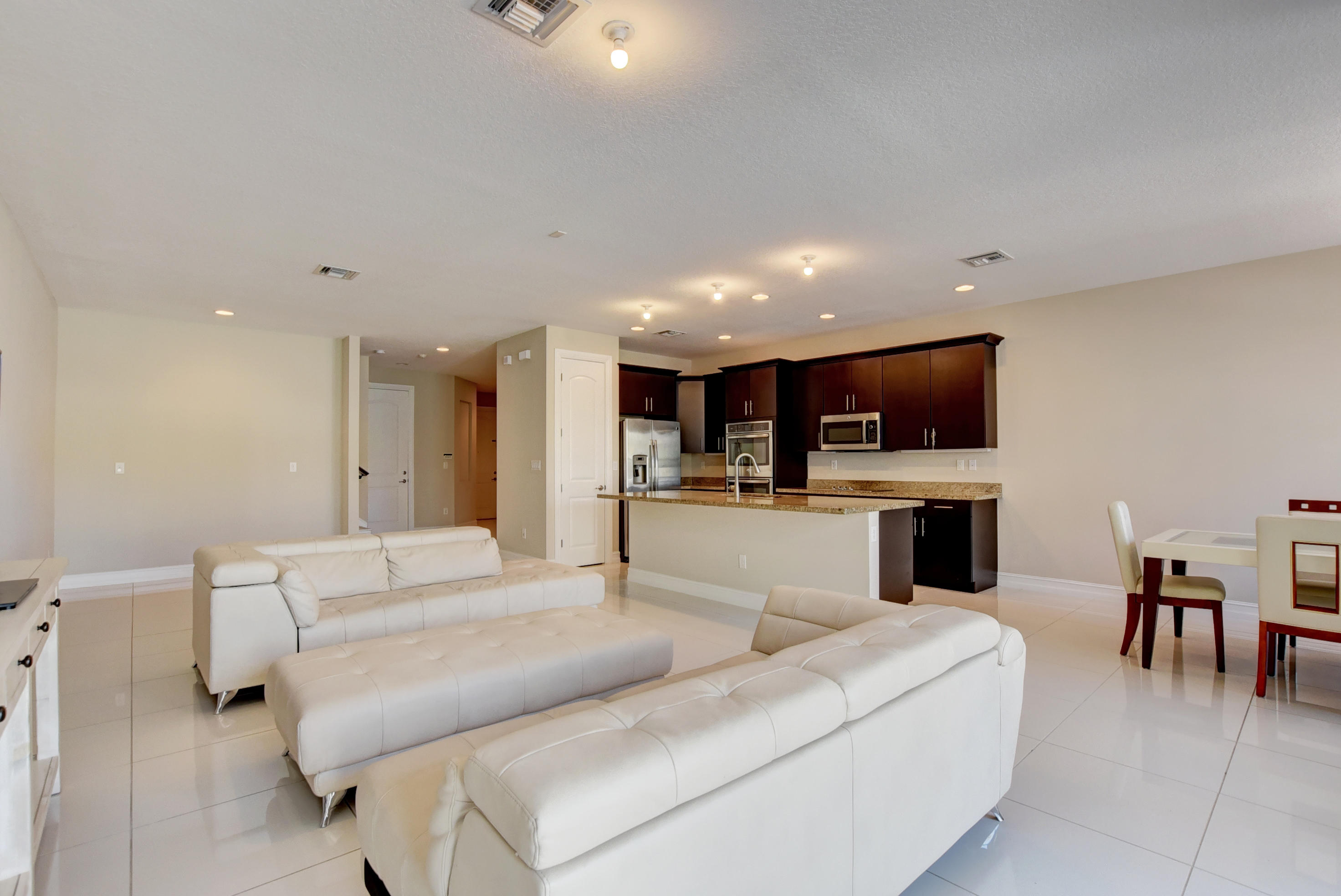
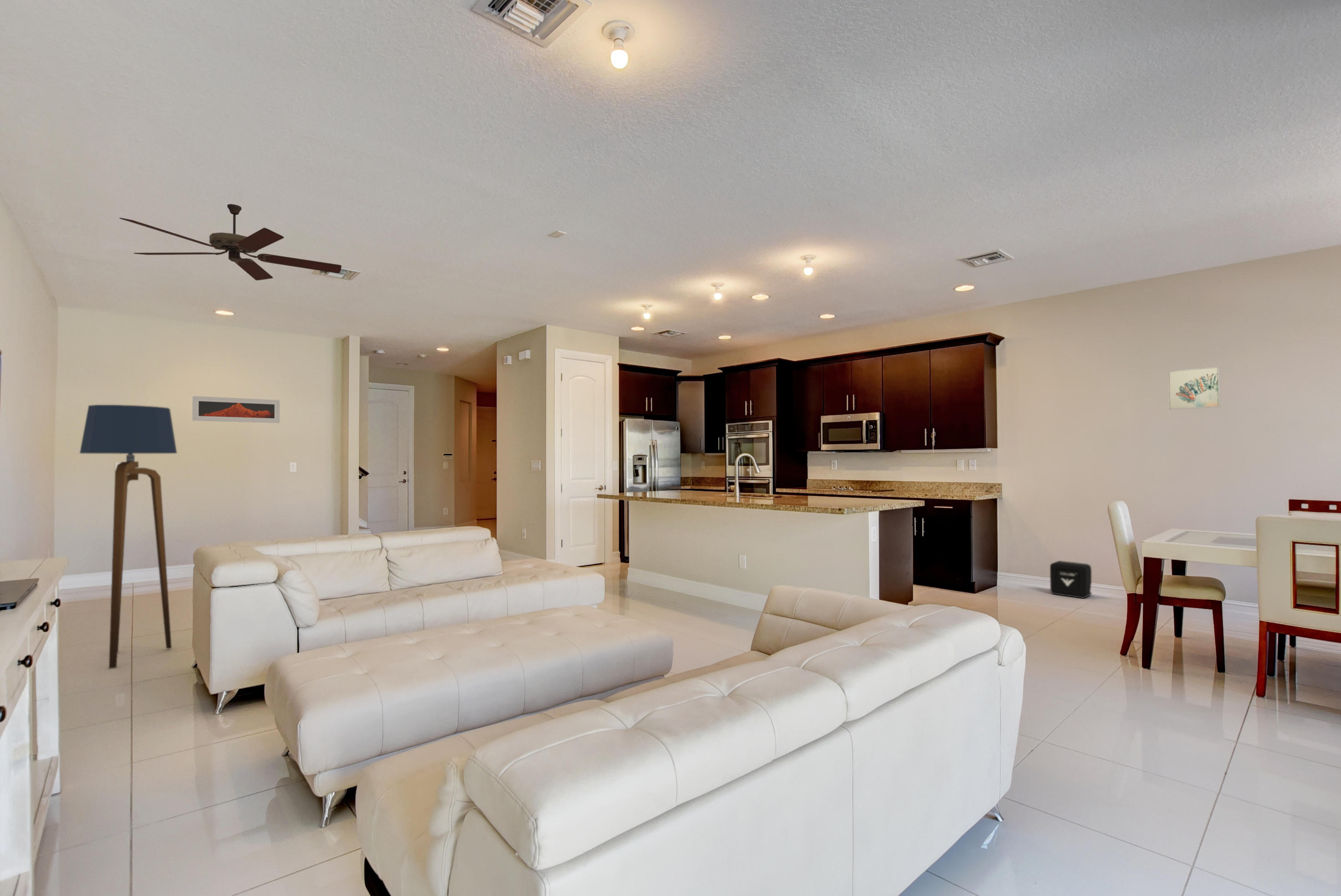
+ ceiling fan [119,204,342,281]
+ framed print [192,396,280,423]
+ air purifier [1049,560,1093,599]
+ floor lamp [79,404,178,669]
+ wall art [1167,366,1221,410]
